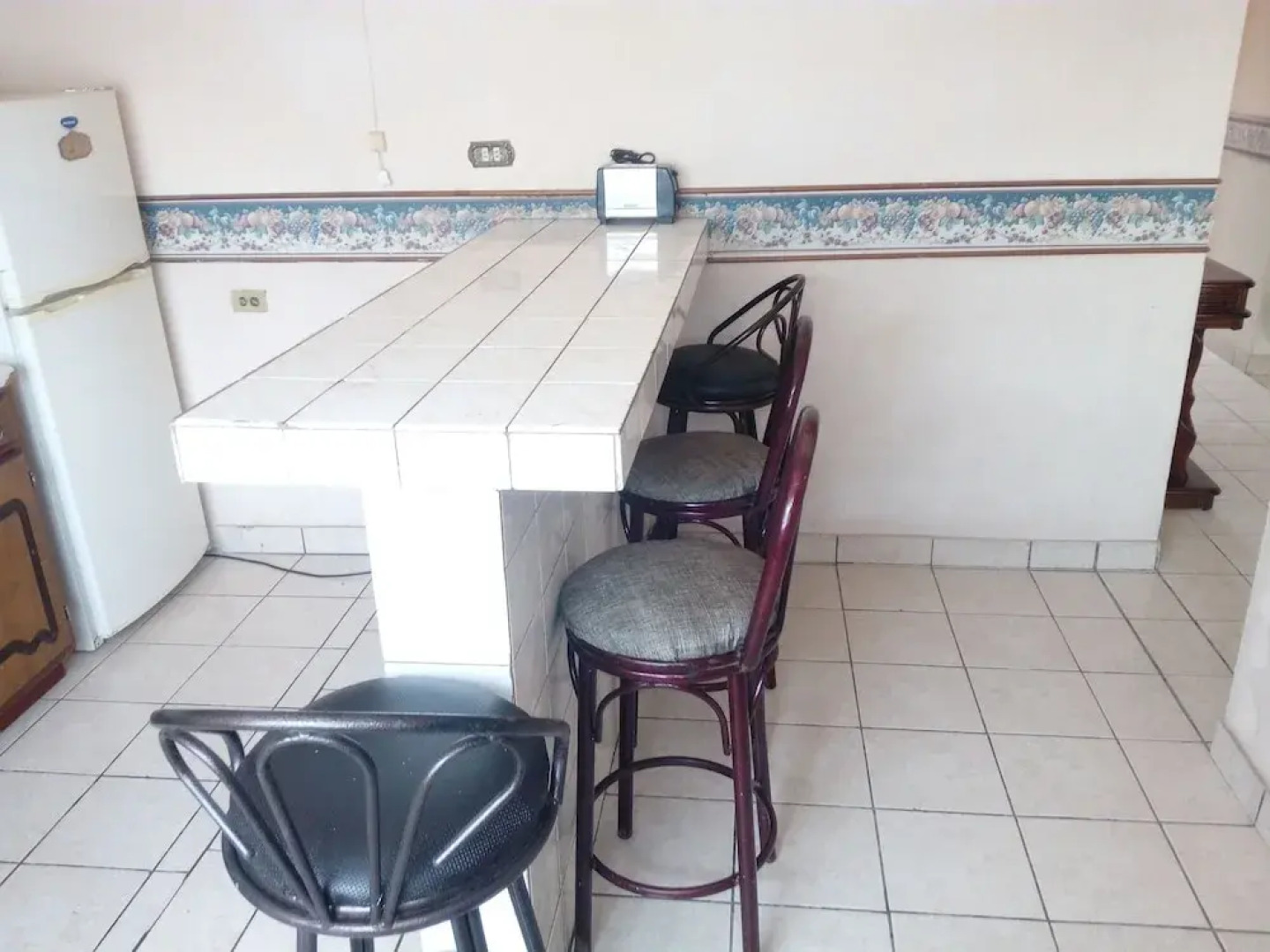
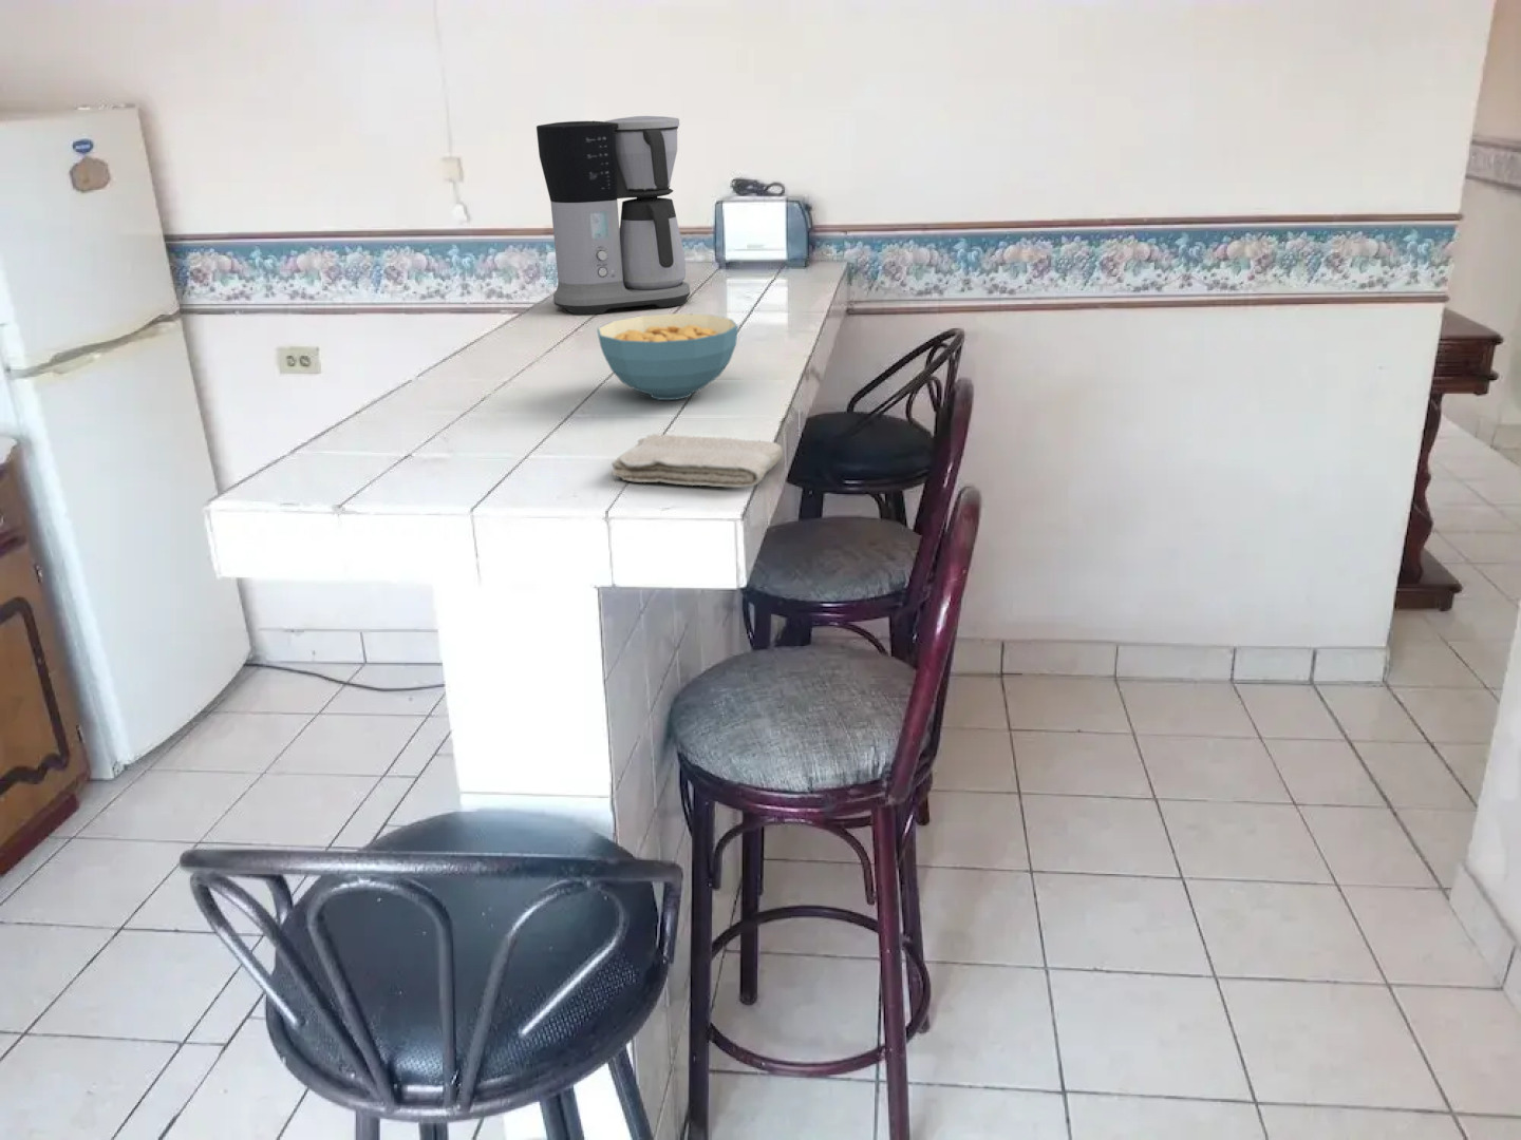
+ washcloth [611,432,783,489]
+ cereal bowl [595,313,739,401]
+ coffee maker [535,115,691,316]
